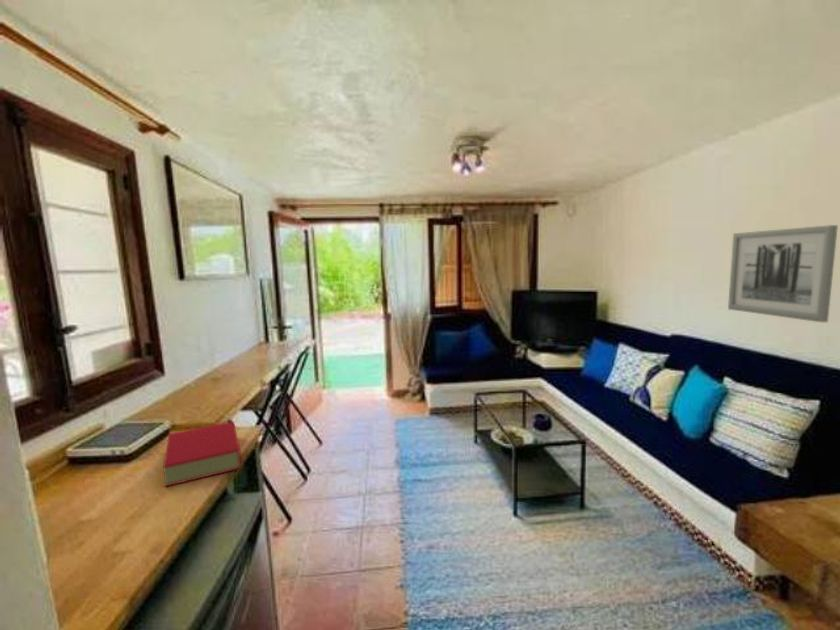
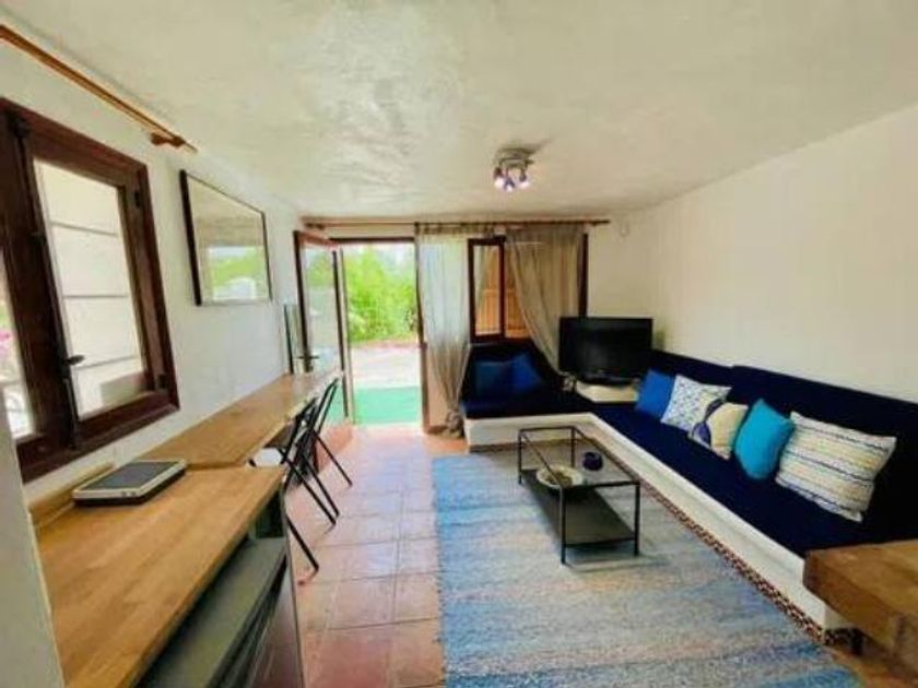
- book [162,420,243,488]
- wall art [727,224,839,324]
